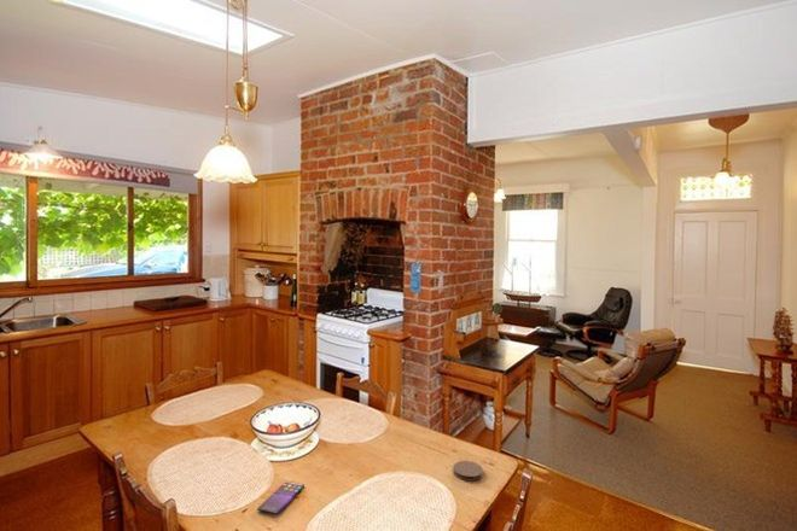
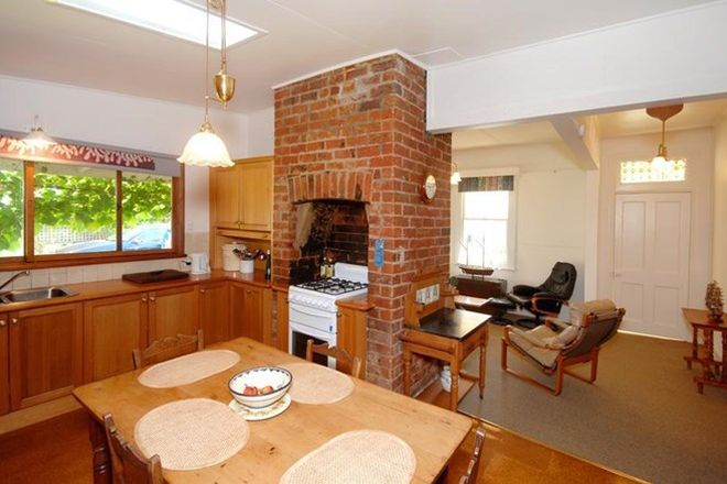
- coaster [452,460,484,482]
- smartphone [257,480,306,515]
